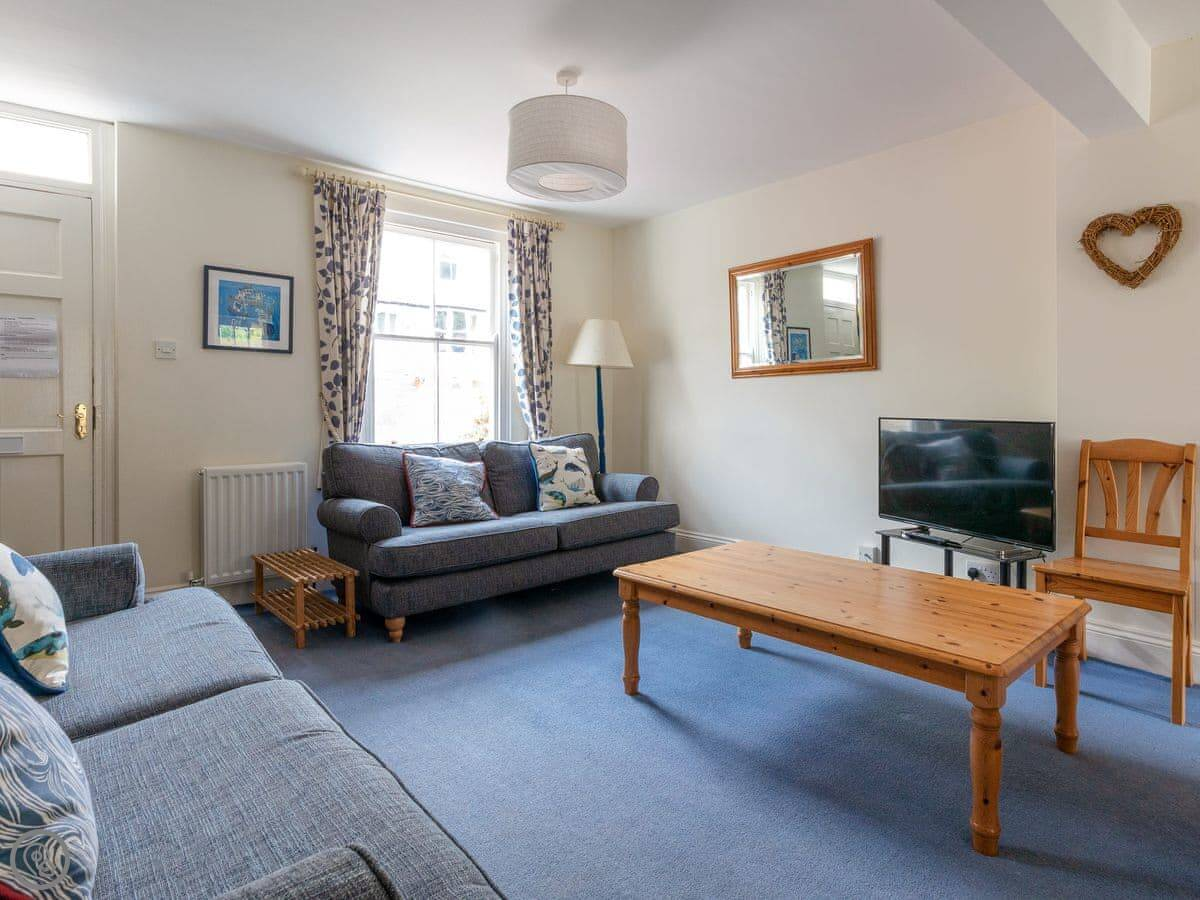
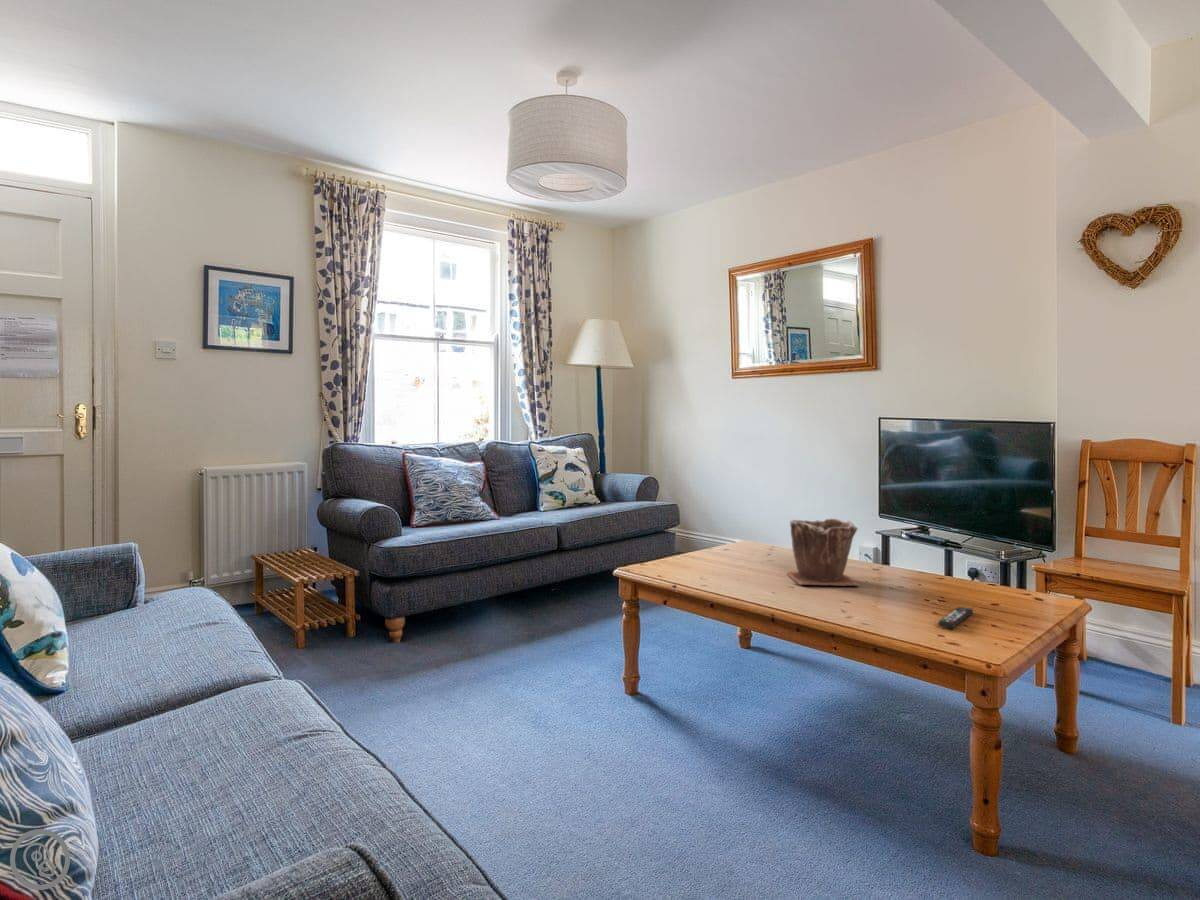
+ remote control [938,606,974,629]
+ plant pot [786,518,859,587]
